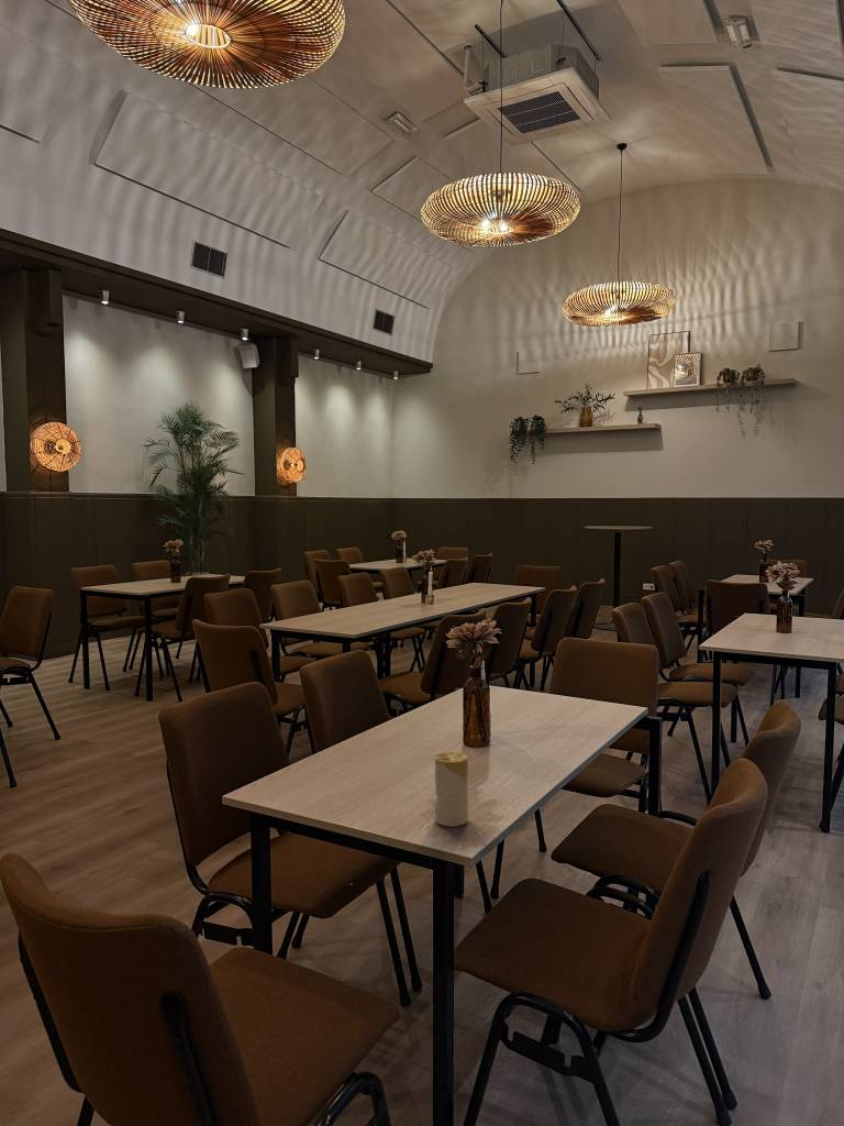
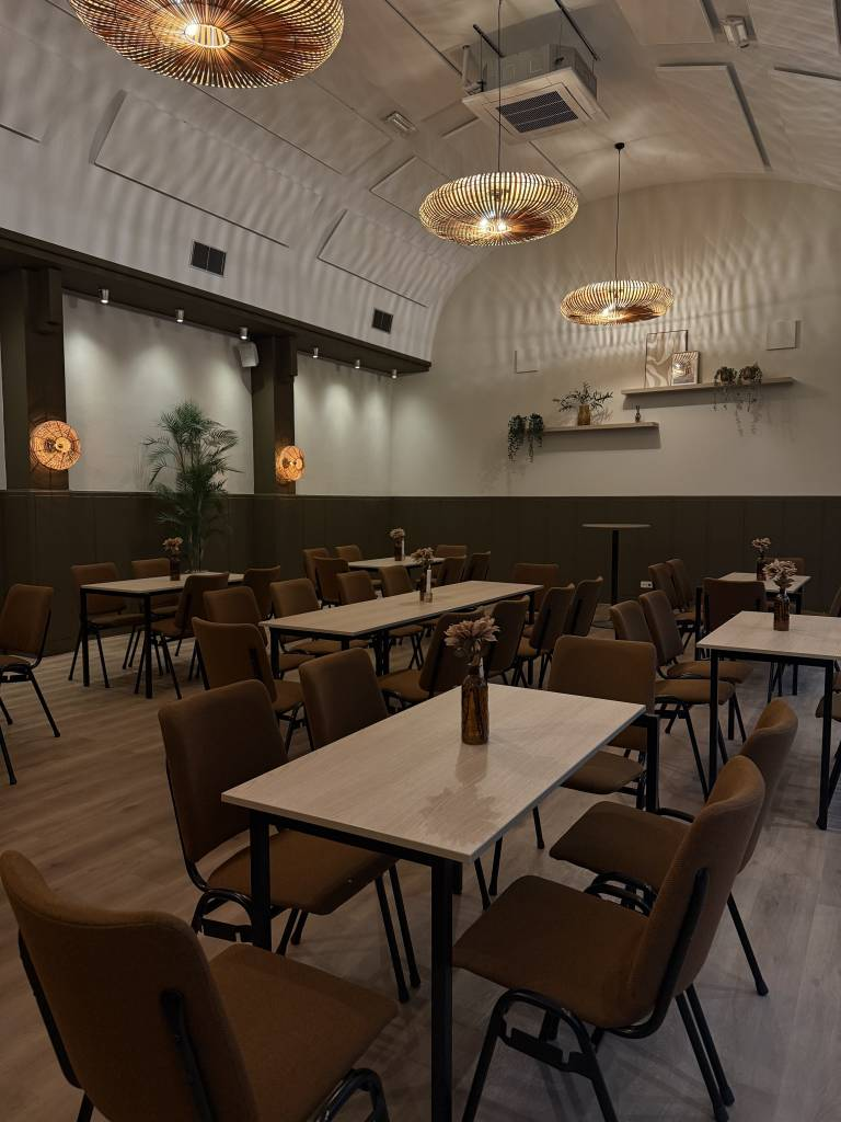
- candle [433,751,469,828]
